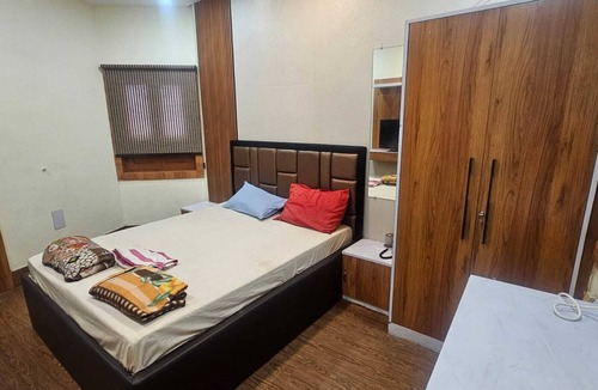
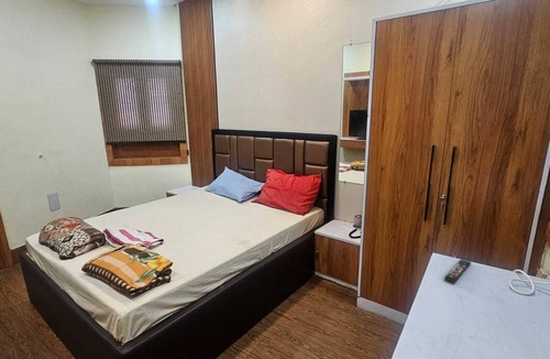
+ remote control [443,258,472,284]
